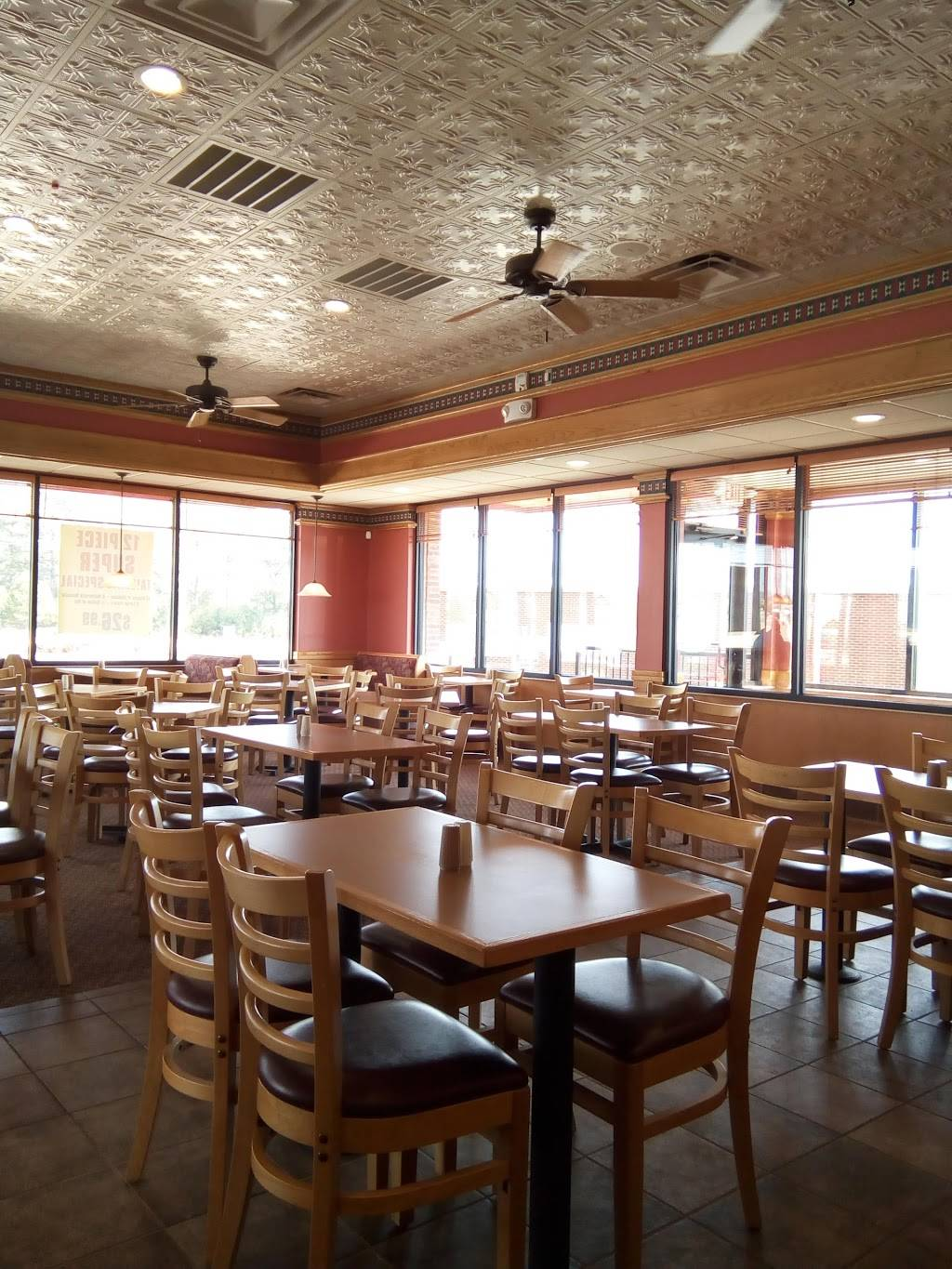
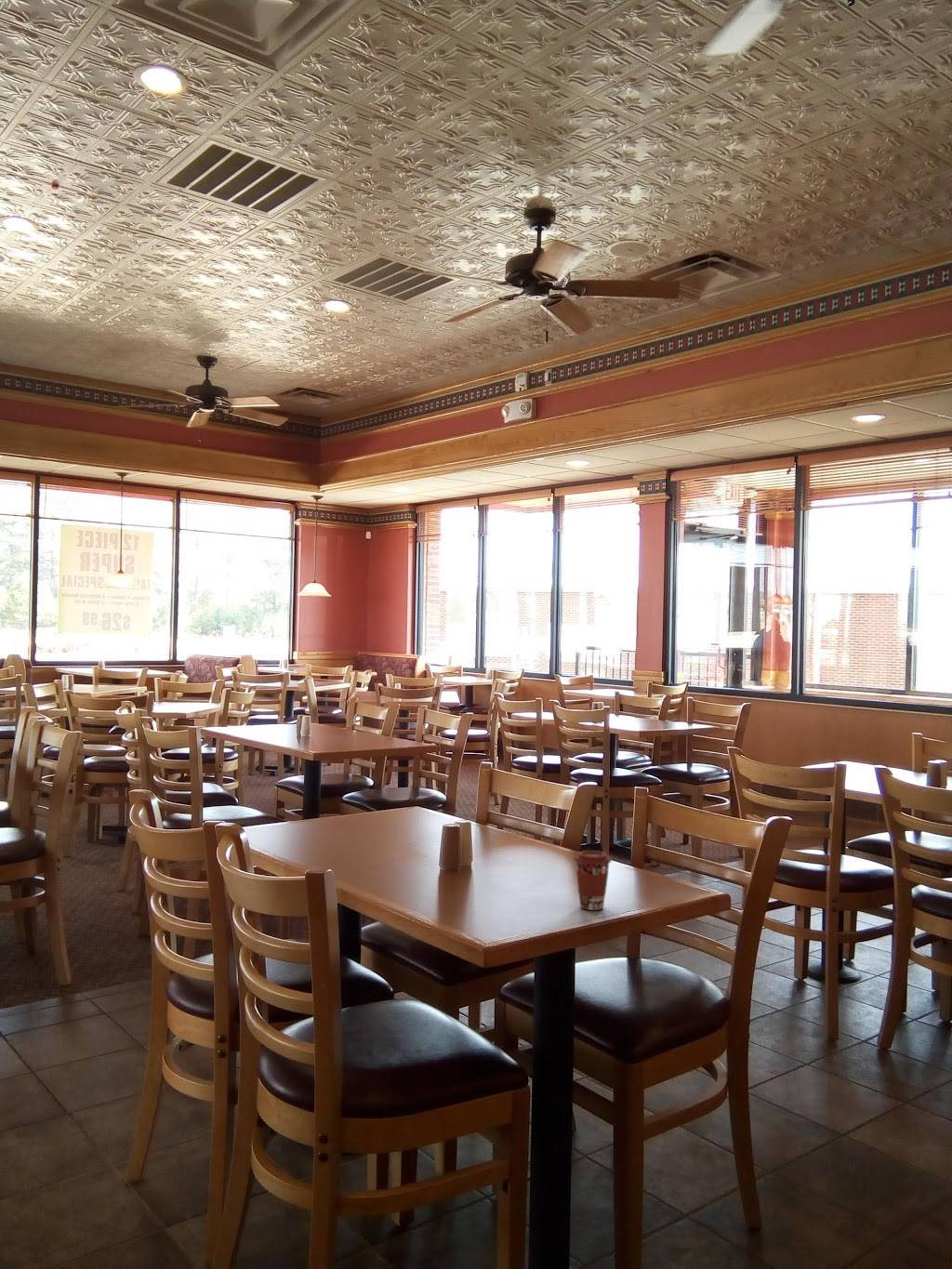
+ coffee cup [573,850,612,911]
